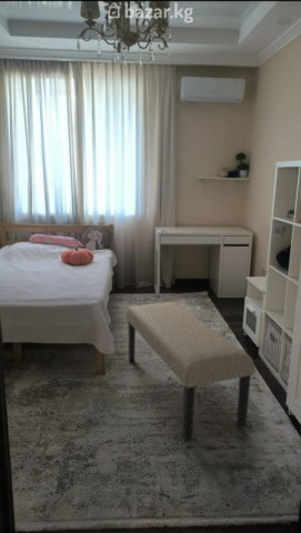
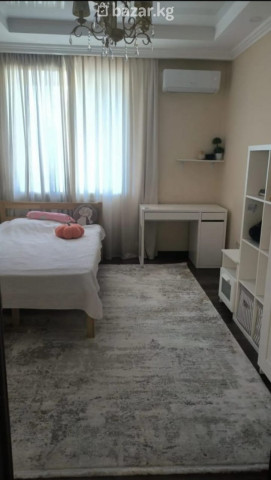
- bench [126,301,255,443]
